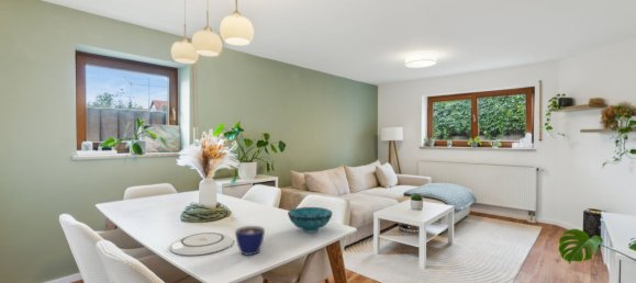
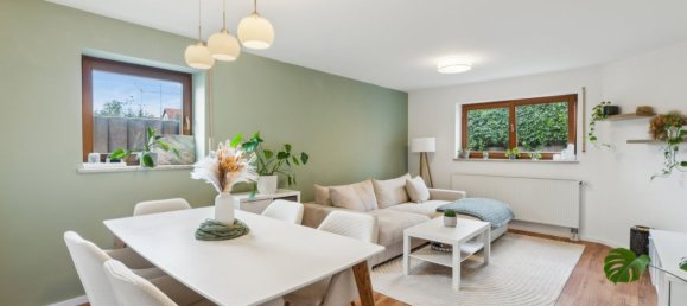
- plate [168,231,235,257]
- bowl [287,206,334,234]
- cup [234,225,266,256]
